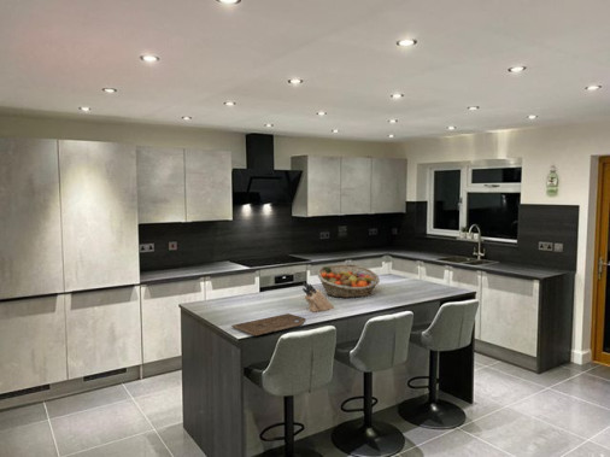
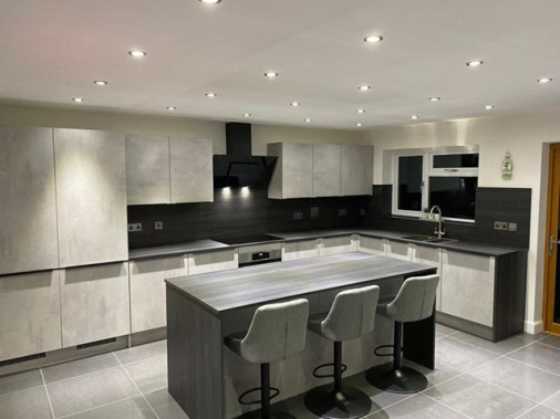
- fruit basket [316,263,381,299]
- knife block [301,281,335,314]
- cutting board [230,312,306,336]
